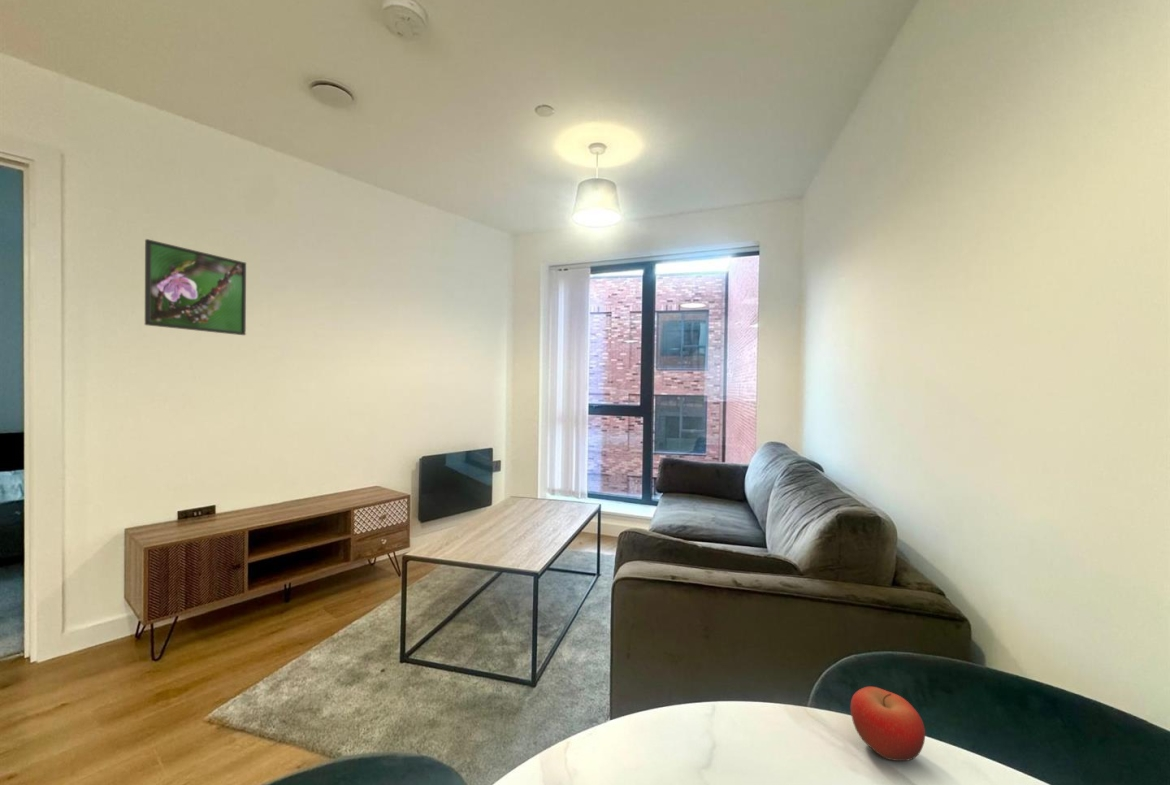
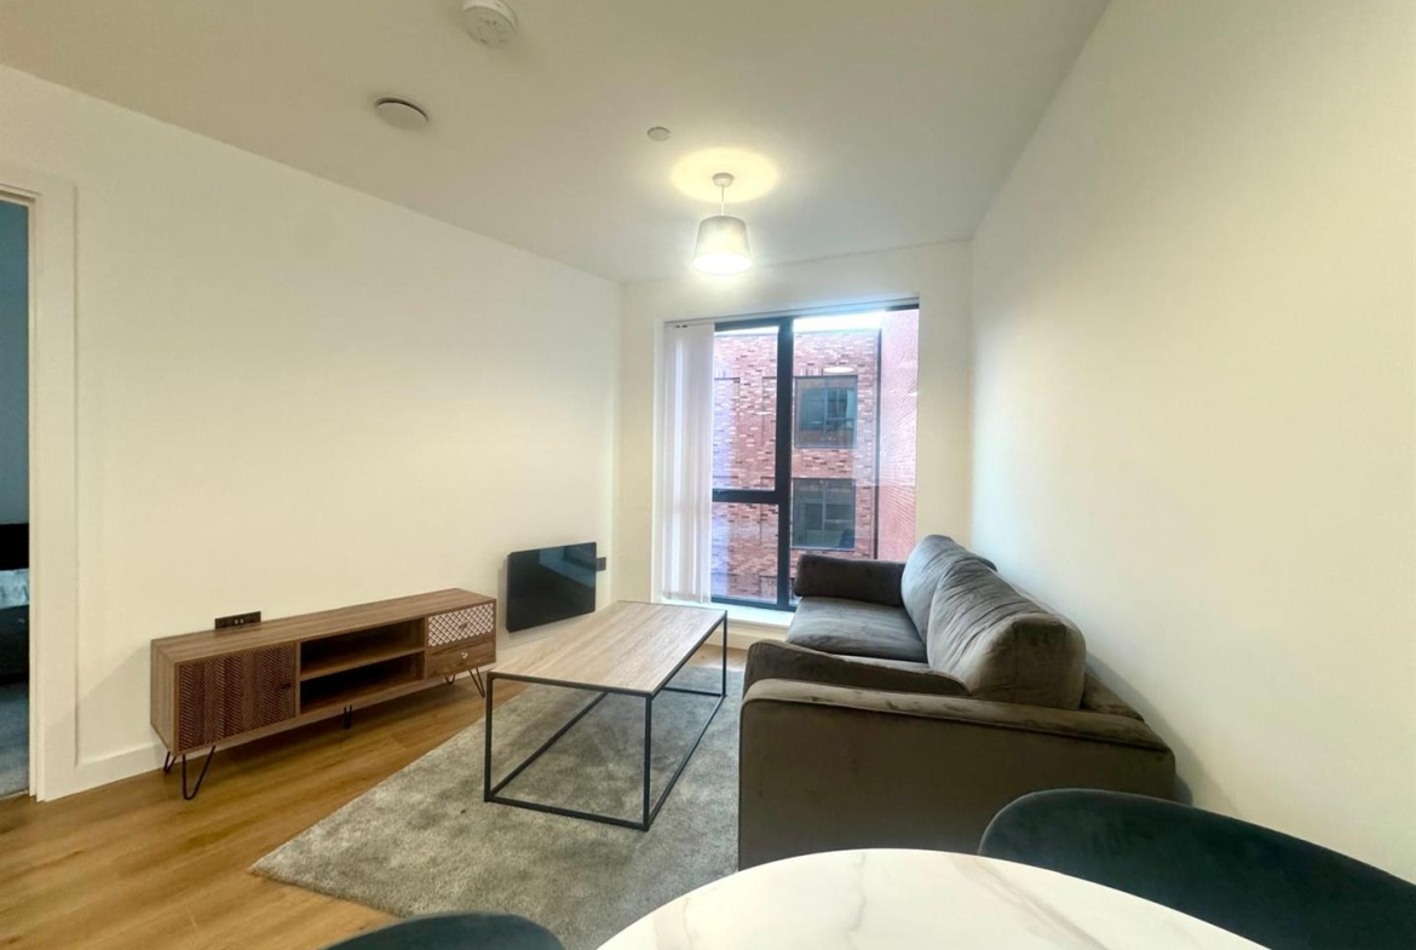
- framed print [144,238,247,336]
- fruit [850,686,926,762]
